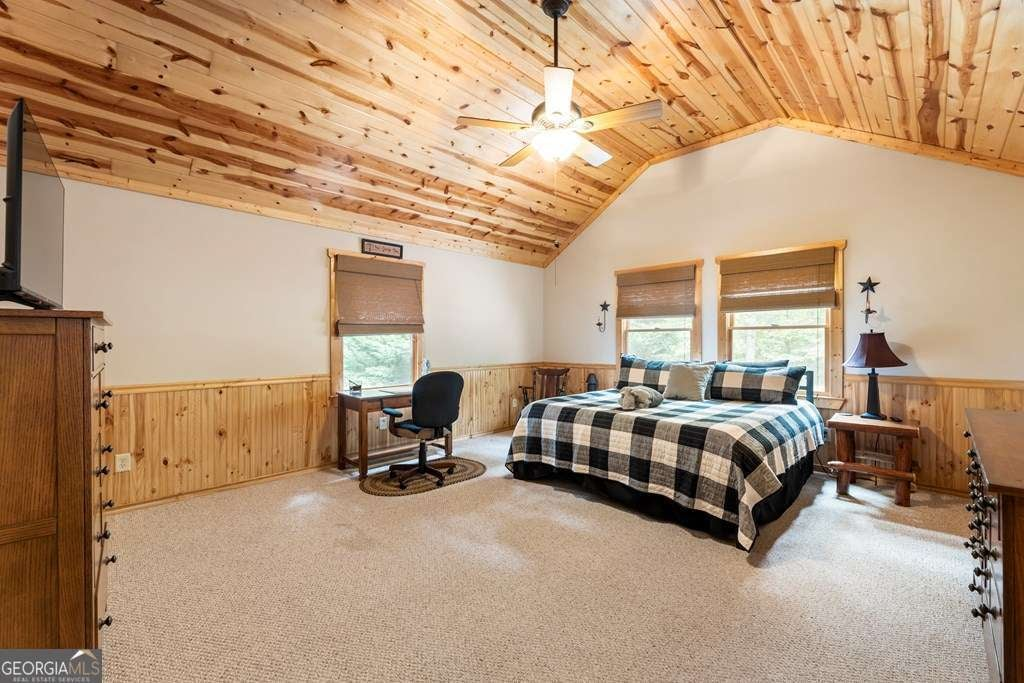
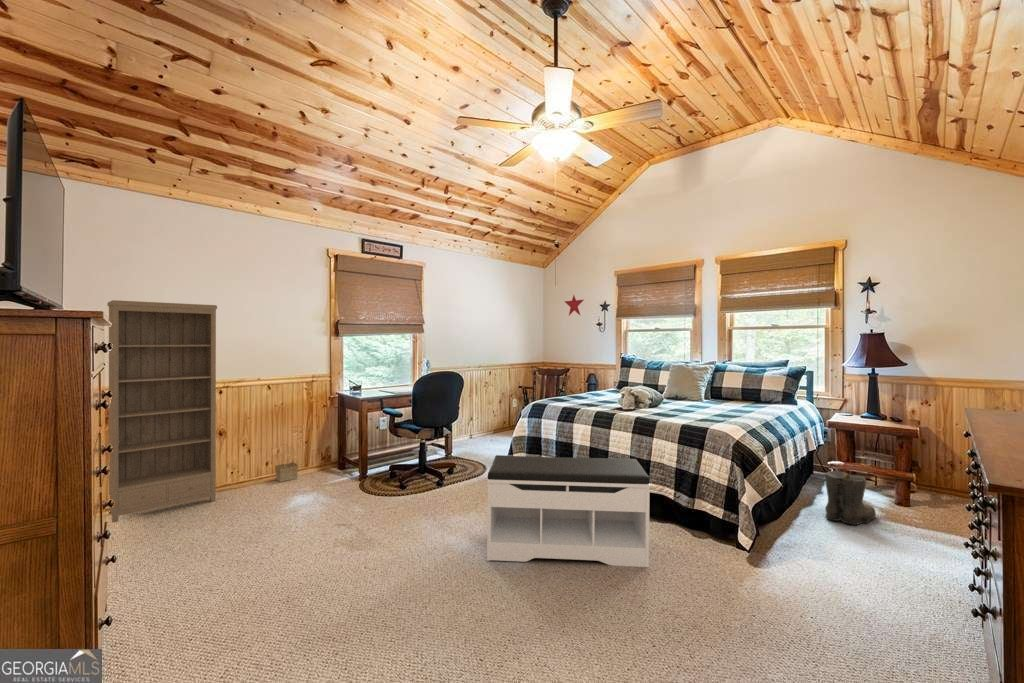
+ basket [274,443,299,483]
+ bench [486,454,651,568]
+ boots [823,470,877,526]
+ bookshelf [106,299,218,523]
+ decorative star [563,294,584,316]
